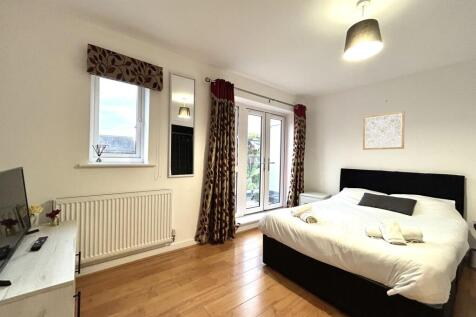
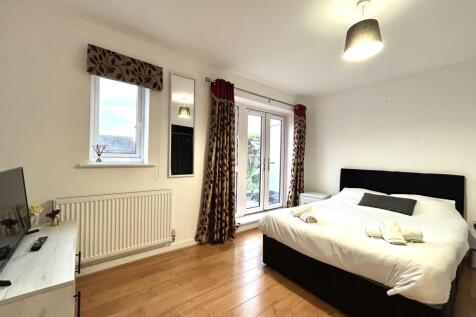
- wall art [362,110,405,151]
